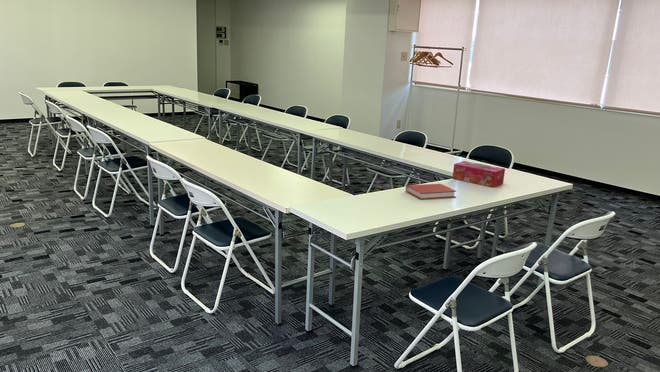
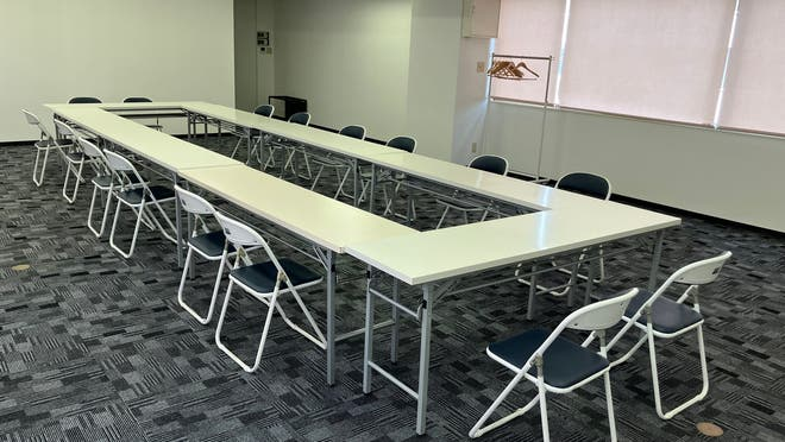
- book [405,183,457,201]
- tissue box [452,160,506,188]
